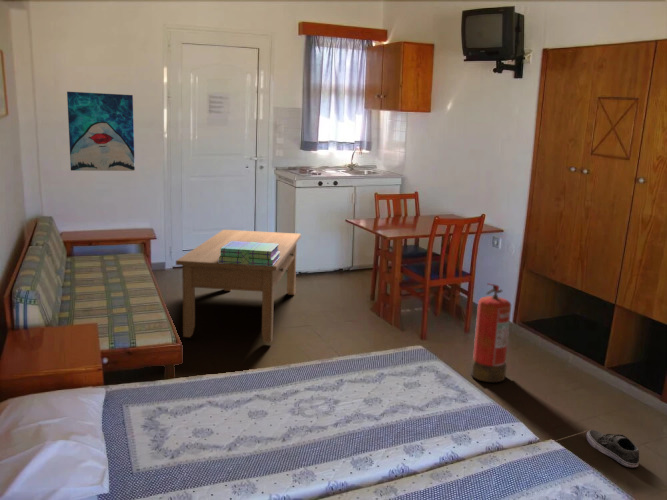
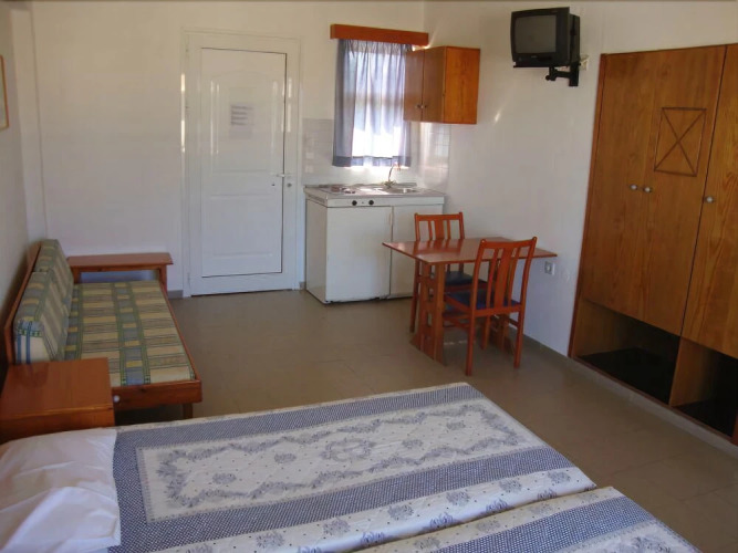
- stack of books [219,241,280,266]
- shoe [585,429,640,469]
- wall art [66,91,136,172]
- fire extinguisher [469,282,512,383]
- coffee table [175,229,302,344]
